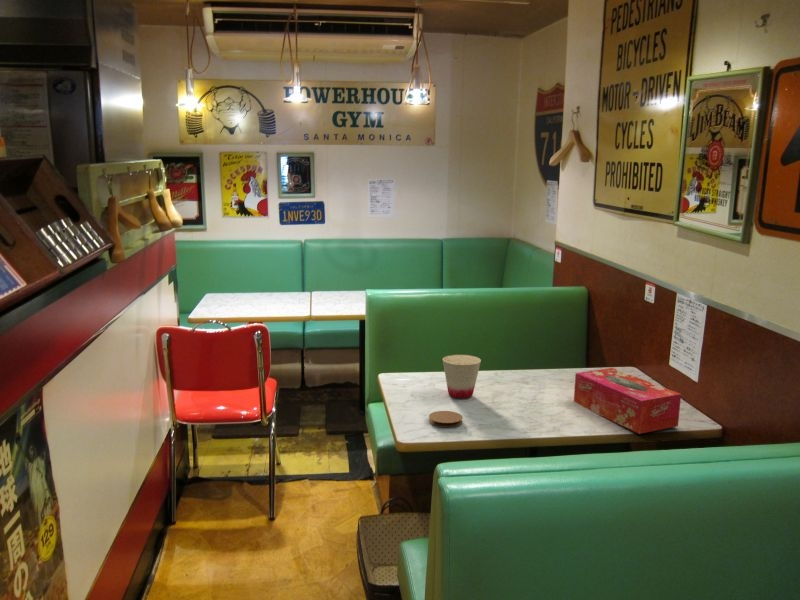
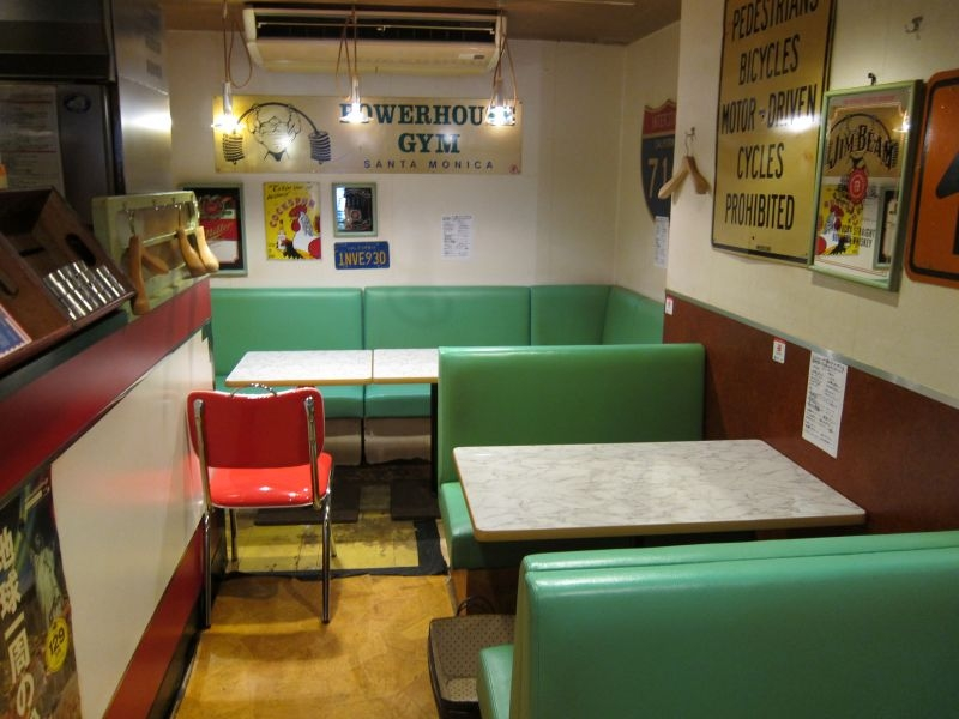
- tissue box [573,367,682,435]
- coaster [428,410,463,428]
- cup [442,354,482,400]
